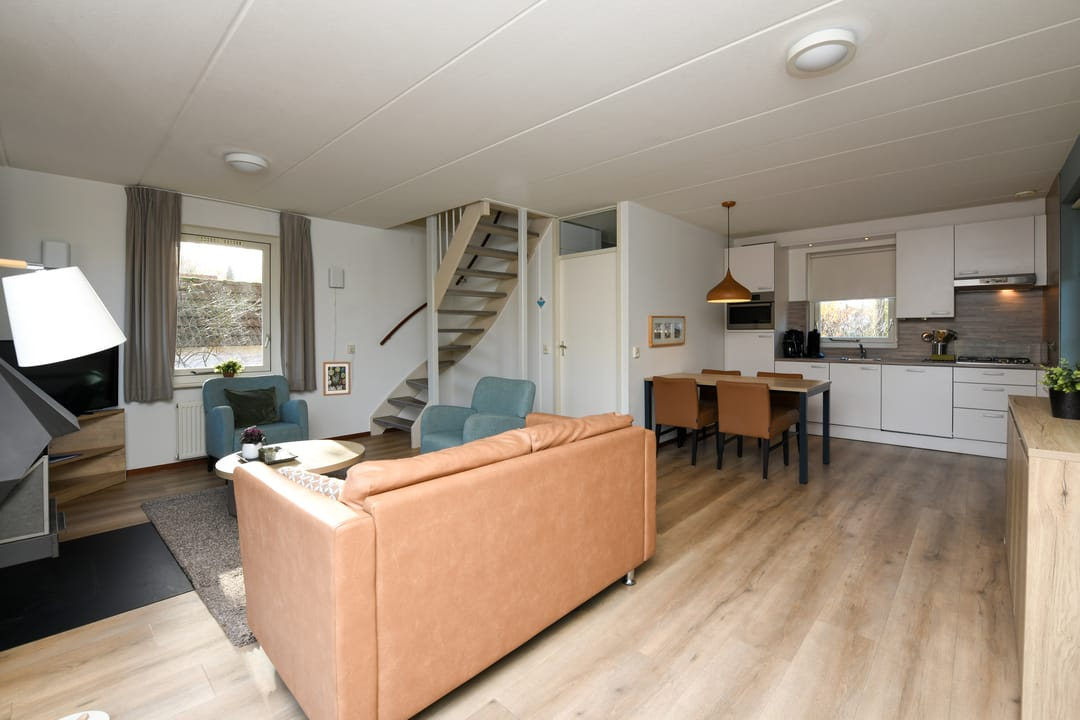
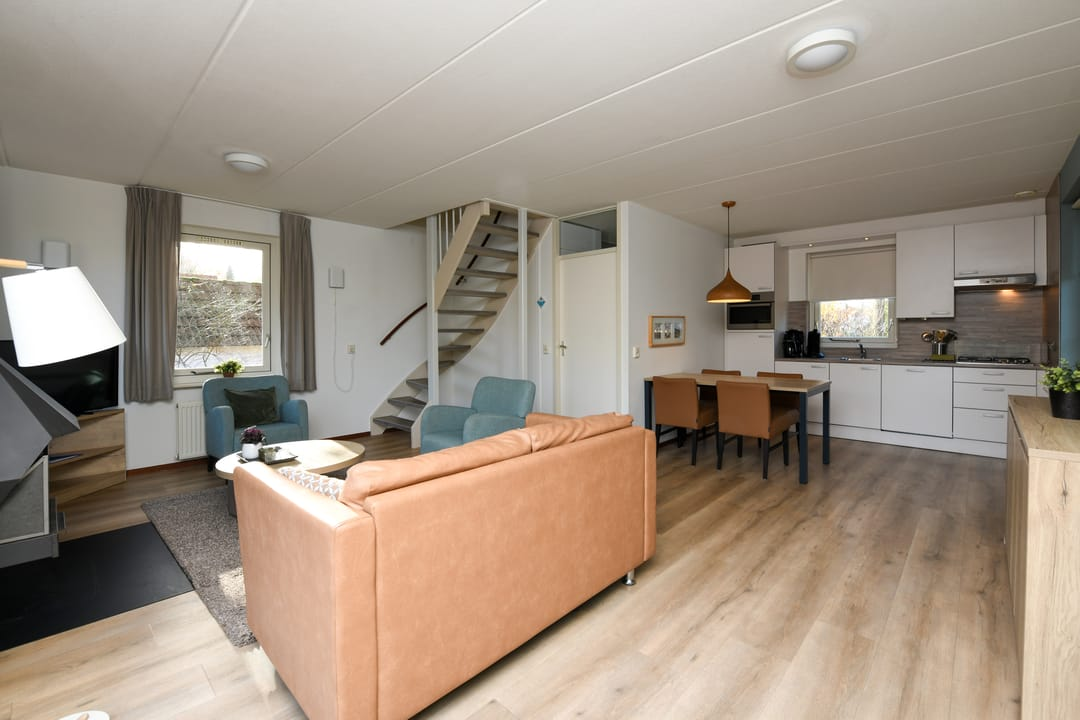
- wall art [322,361,352,397]
